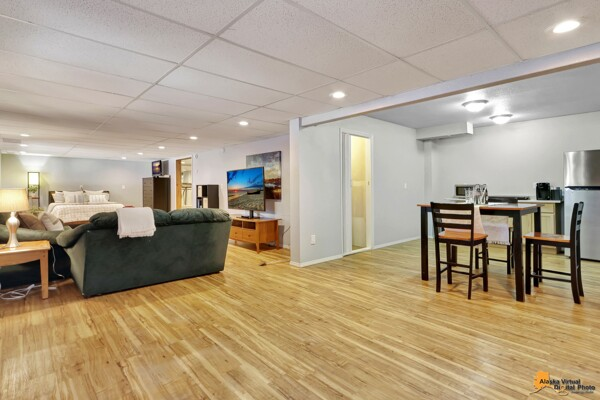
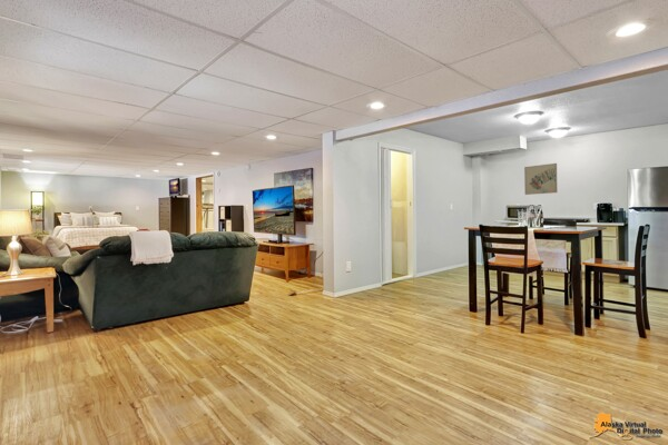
+ wall art [523,162,558,196]
